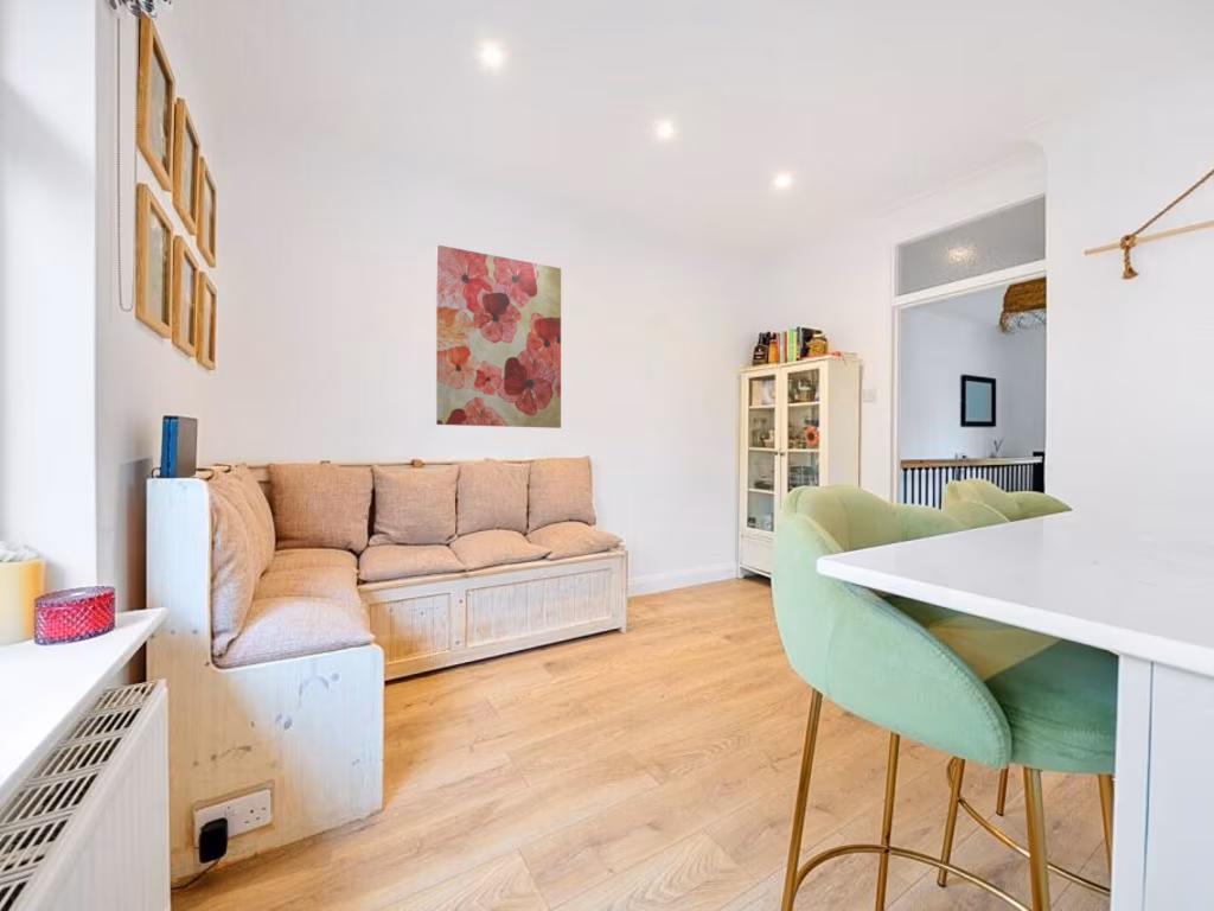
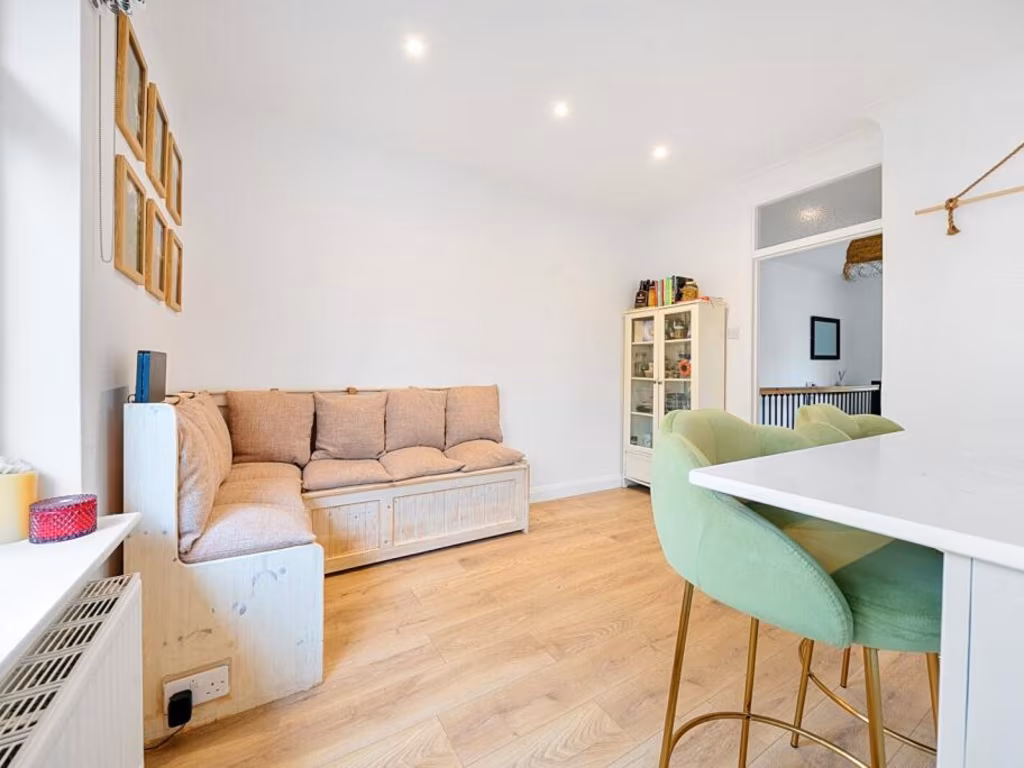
- wall art [435,243,562,429]
